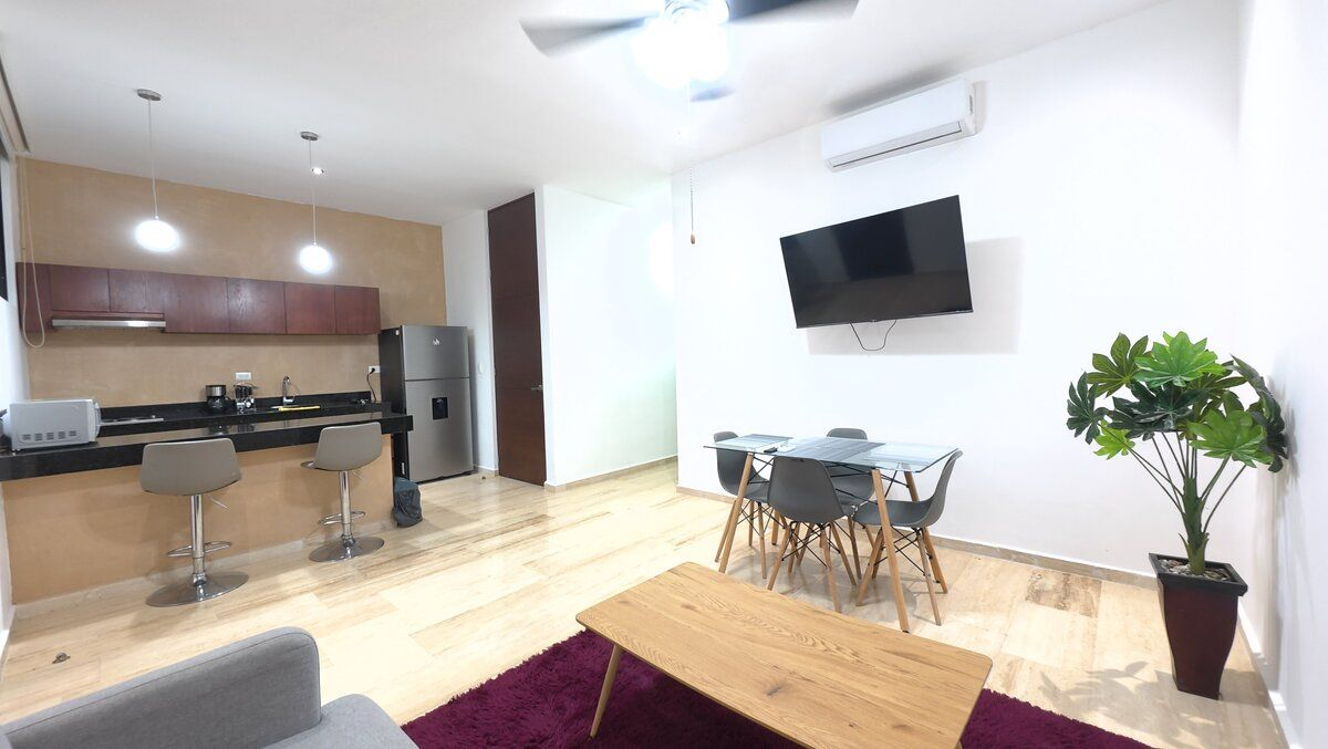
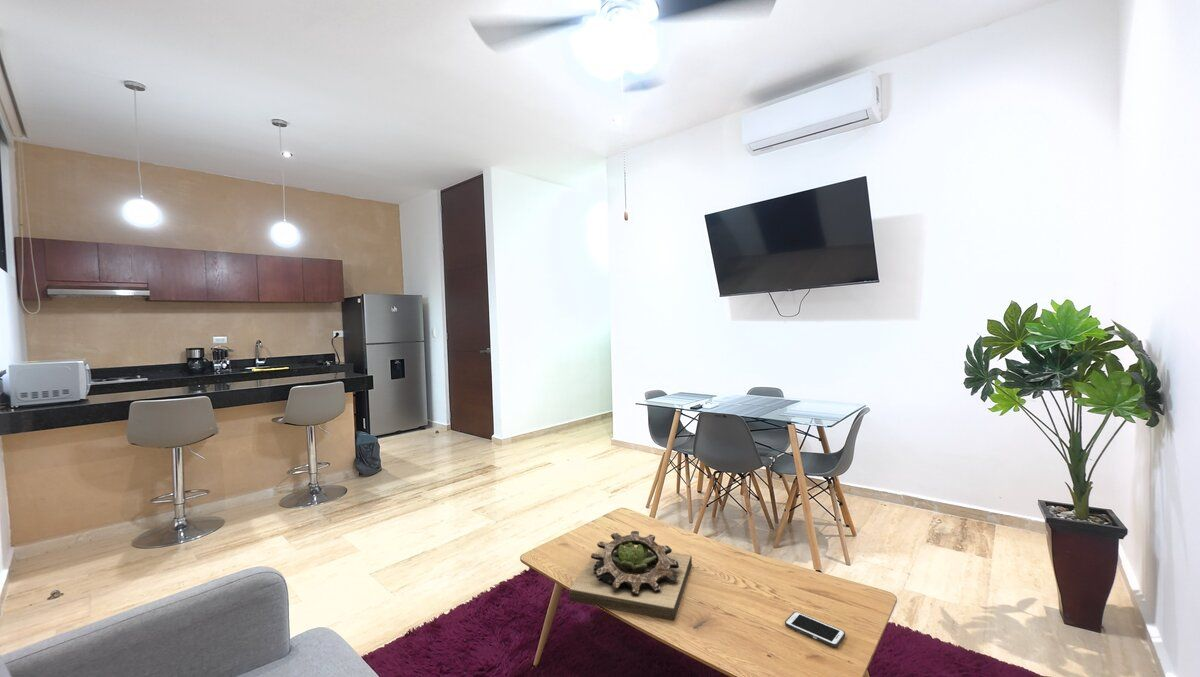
+ cell phone [784,611,846,648]
+ succulent planter [568,530,693,621]
